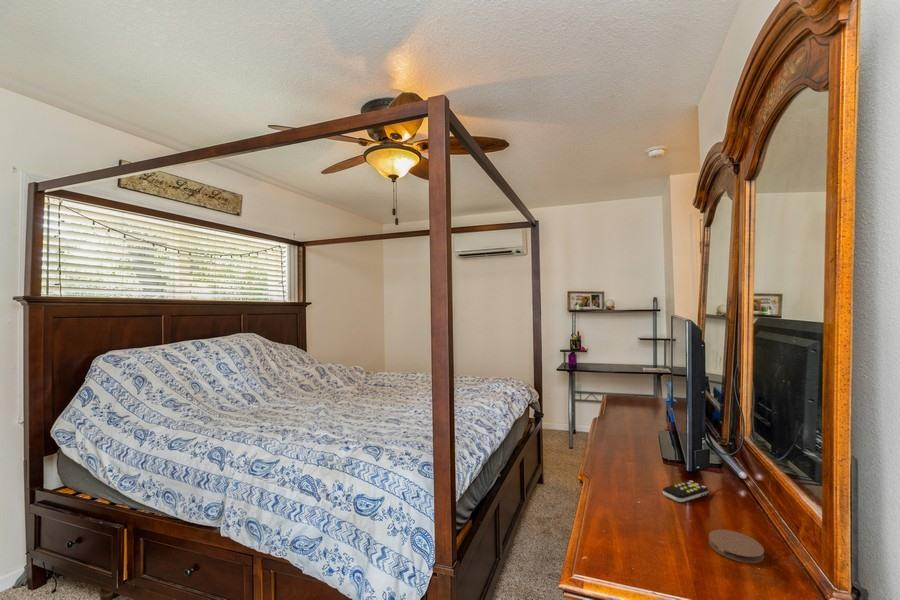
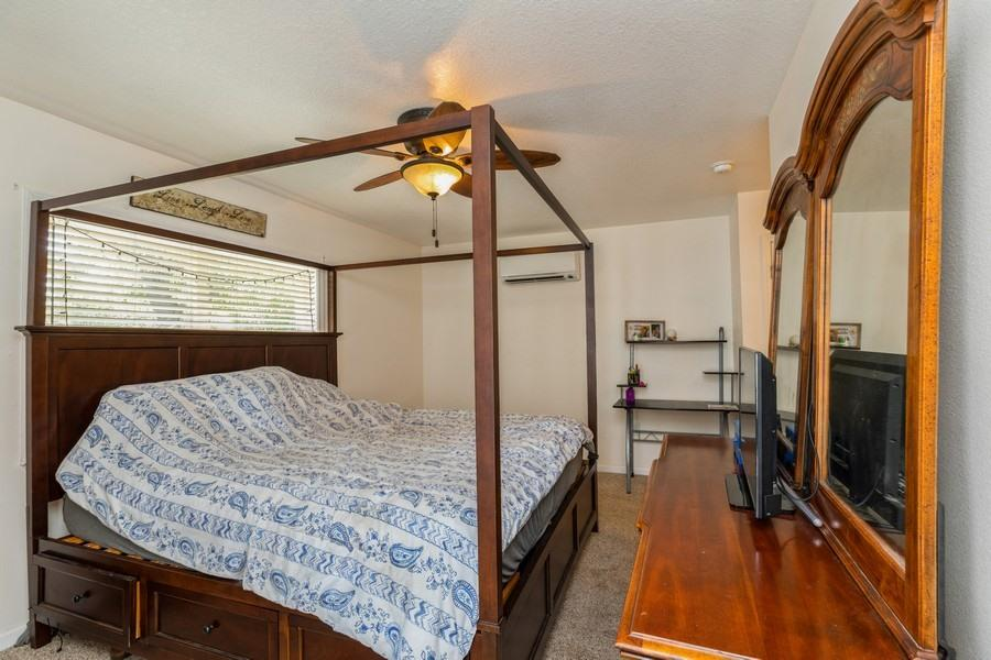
- coaster [708,529,765,564]
- remote control [662,480,709,503]
